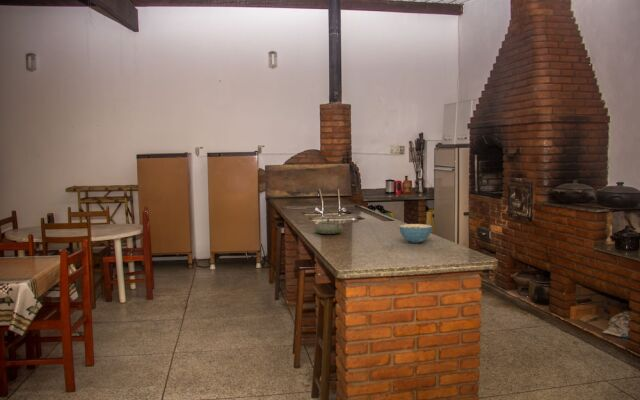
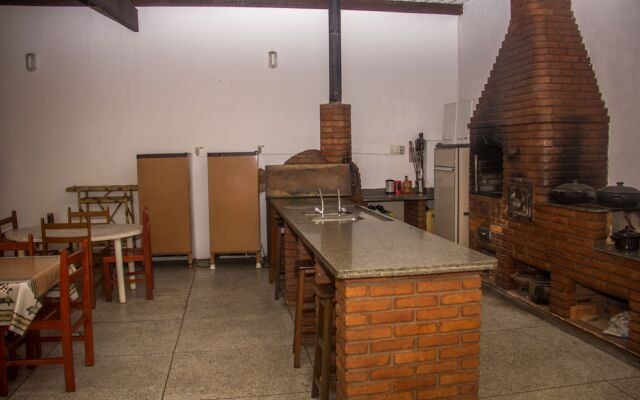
- cereal bowl [398,223,433,244]
- teapot [313,210,343,235]
